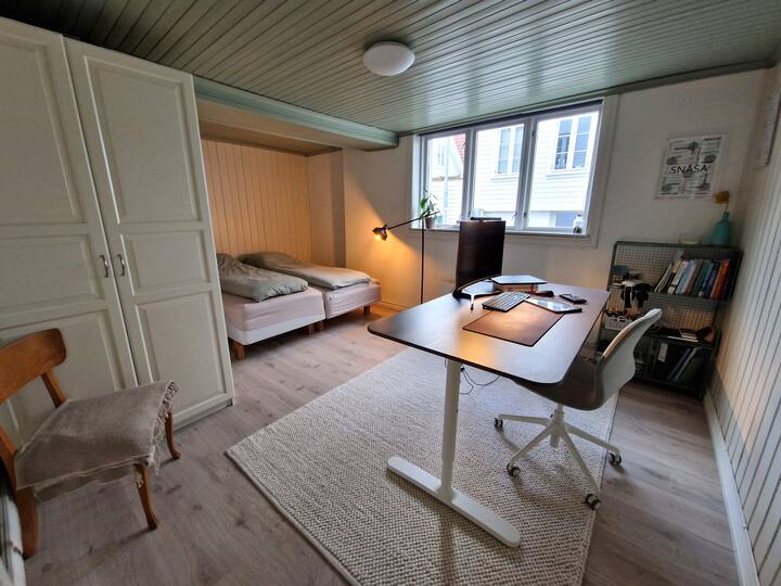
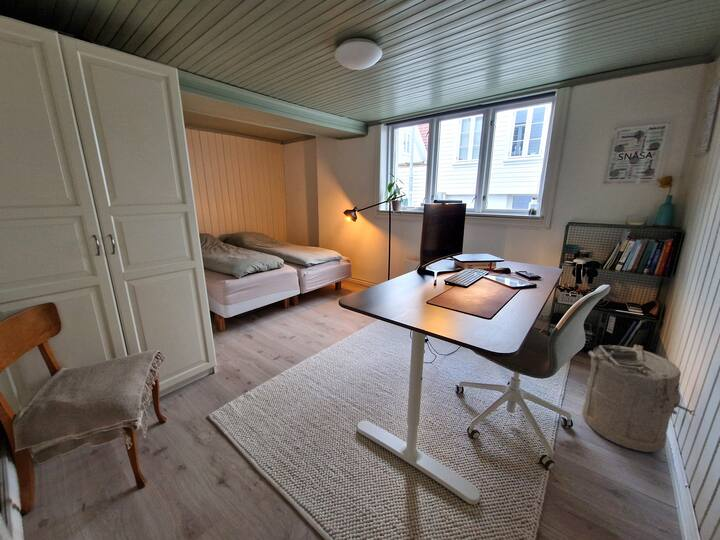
+ laundry hamper [582,344,696,453]
